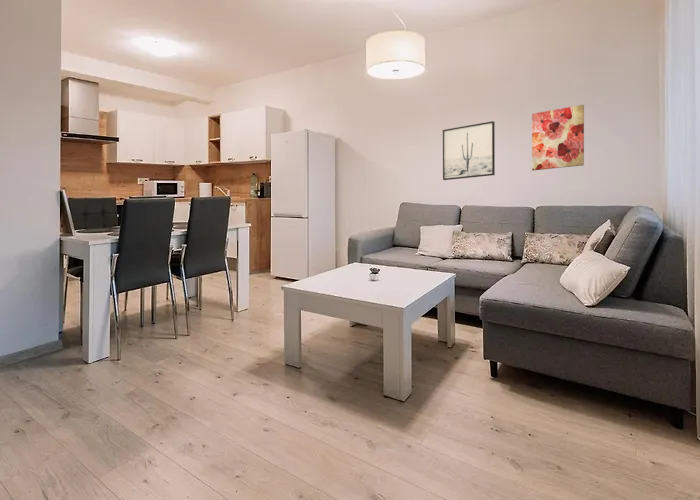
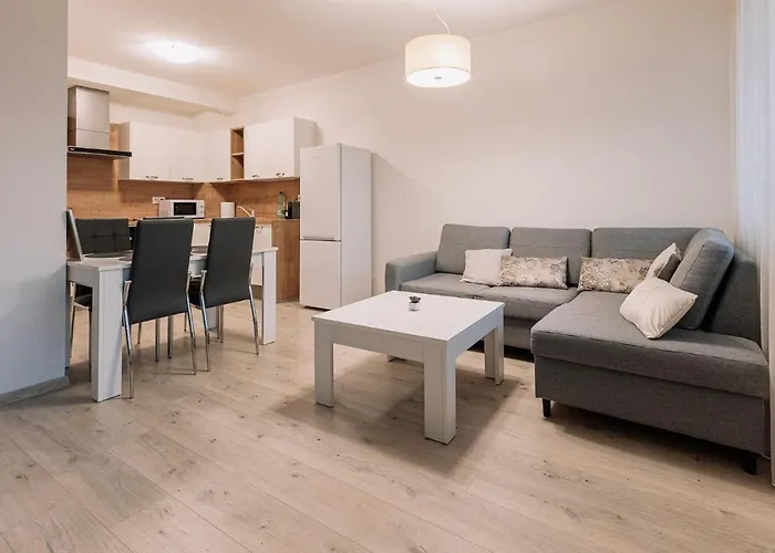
- wall art [531,104,585,171]
- wall art [442,120,496,181]
